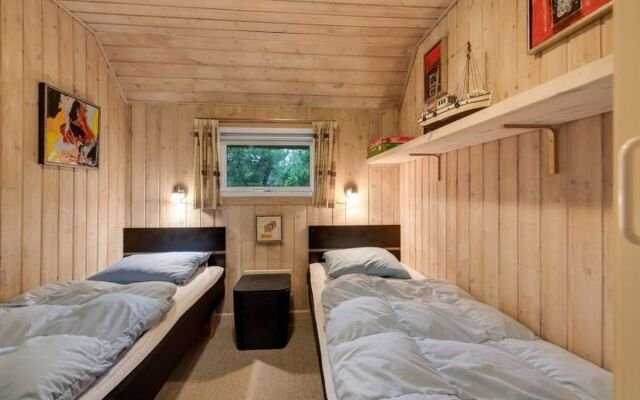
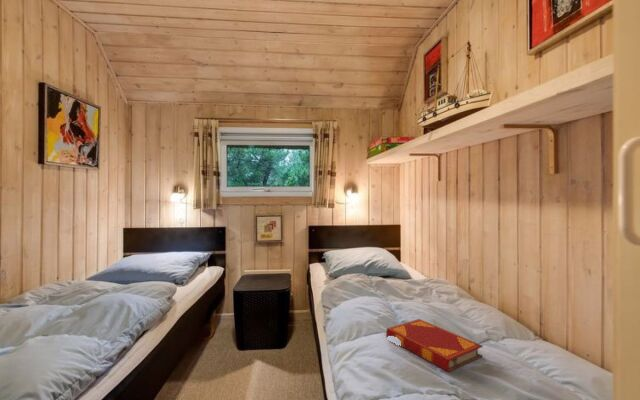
+ hardback book [385,318,484,373]
